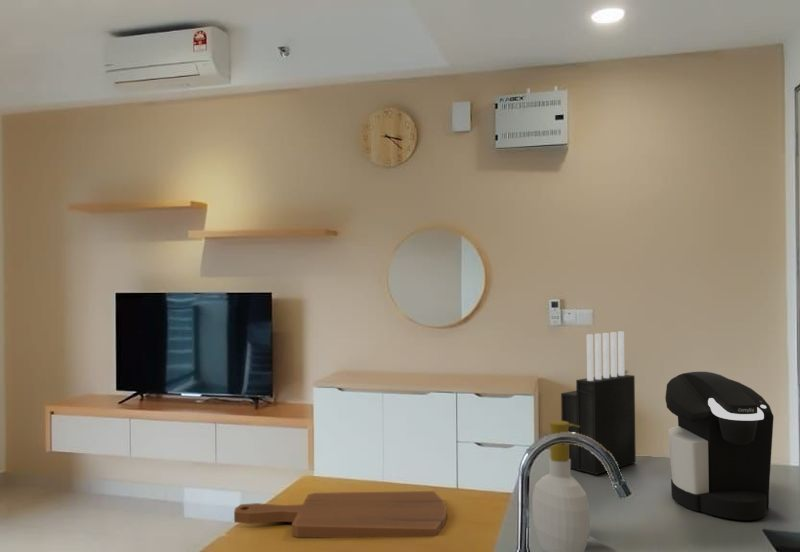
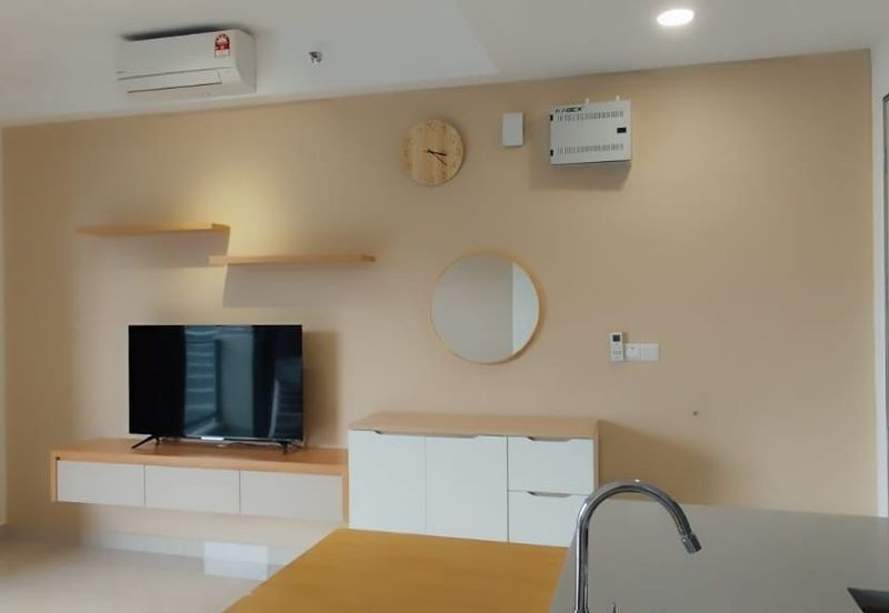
- cutting board [233,490,448,539]
- knife block [560,331,637,476]
- soap bottle [531,420,591,552]
- coffee maker [664,371,775,521]
